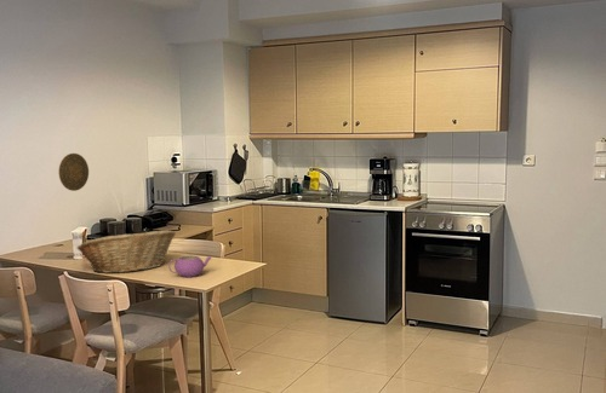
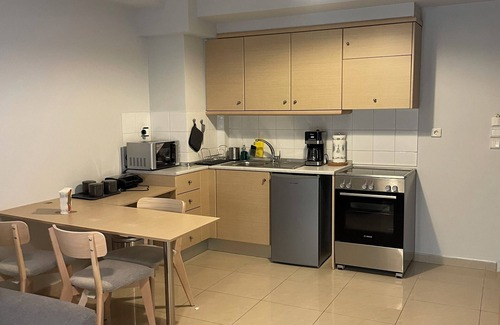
- fruit basket [76,229,176,274]
- decorative plate [58,152,90,192]
- teapot [167,255,212,278]
